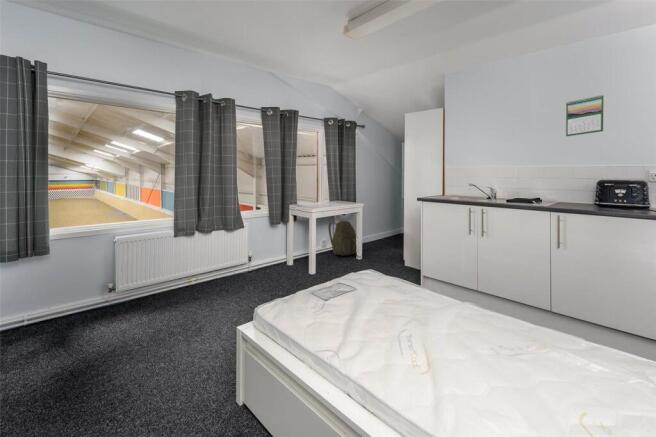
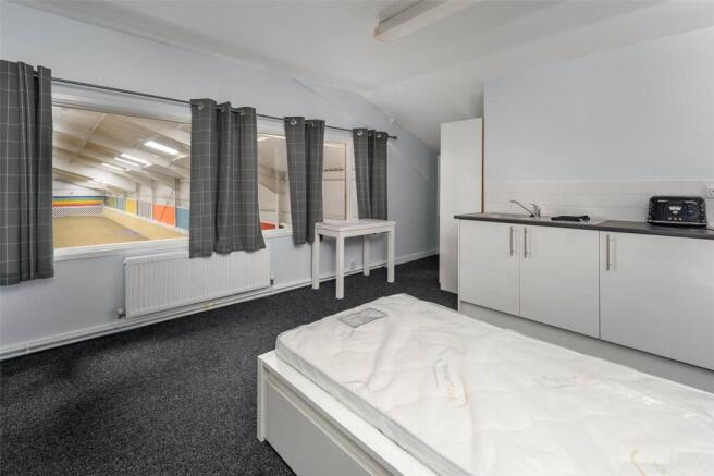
- calendar [565,94,605,138]
- backpack [328,220,357,256]
